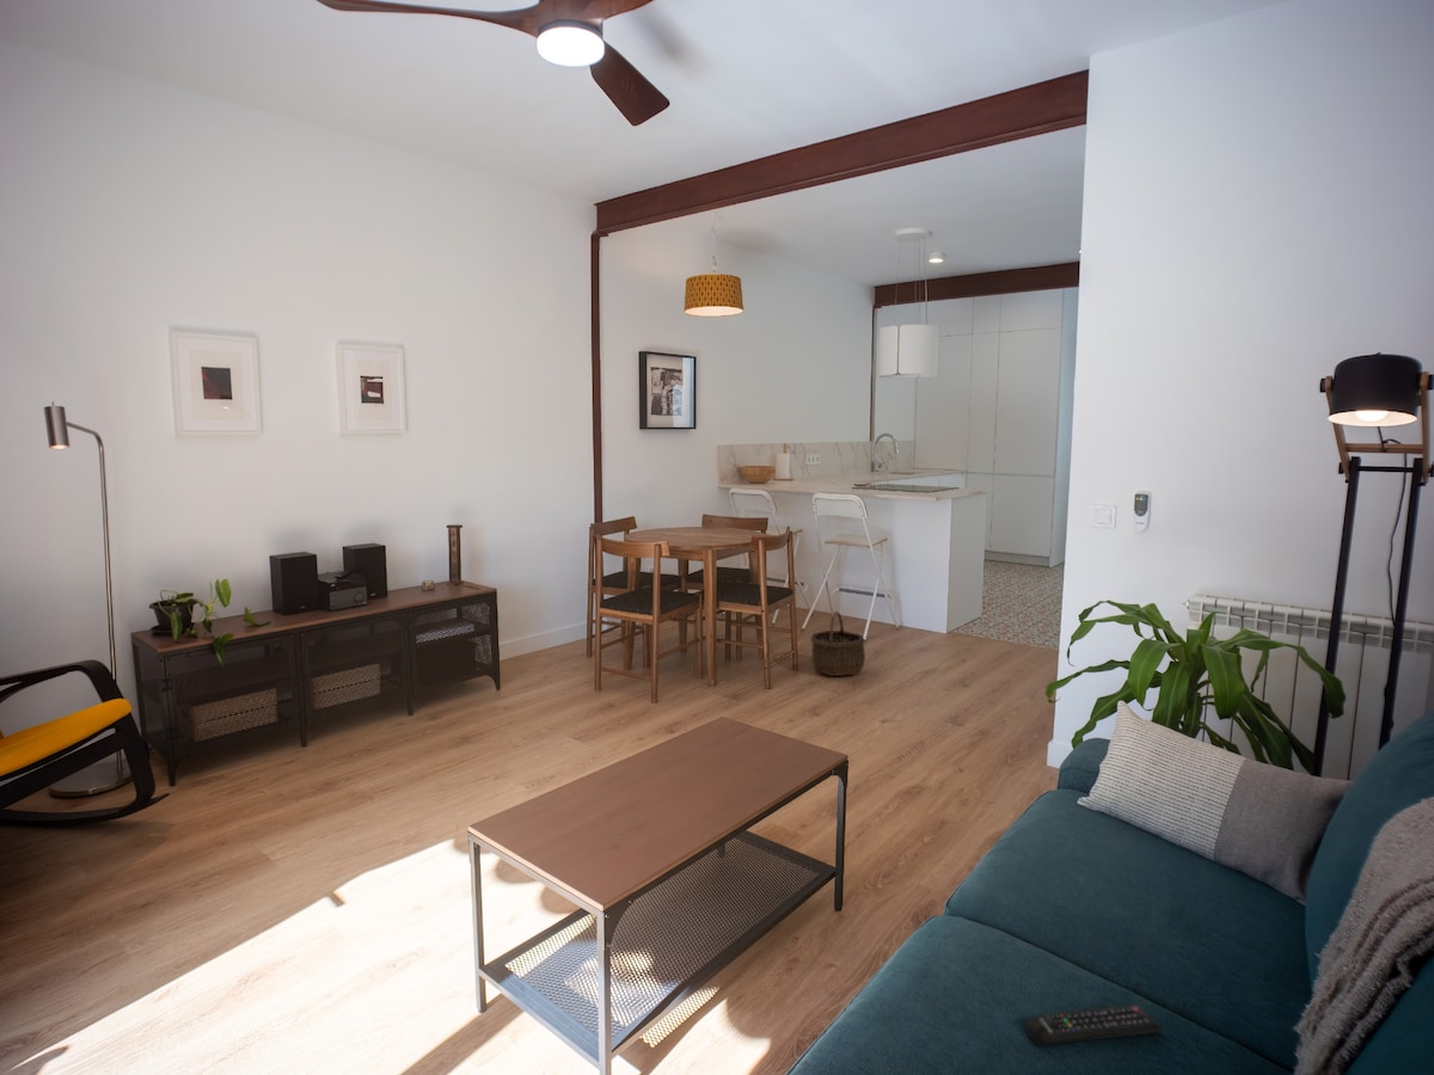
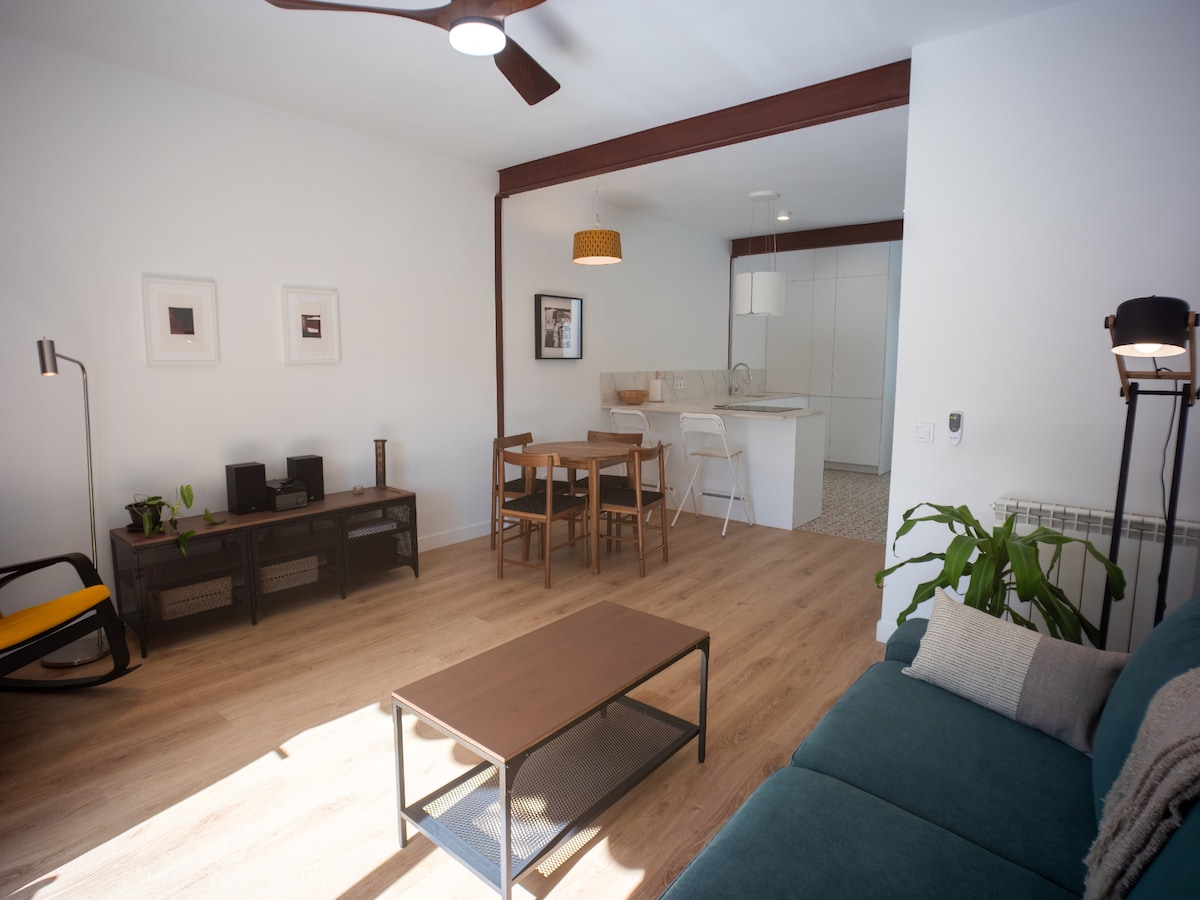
- wicker basket [810,610,866,677]
- remote control [1024,1003,1164,1046]
